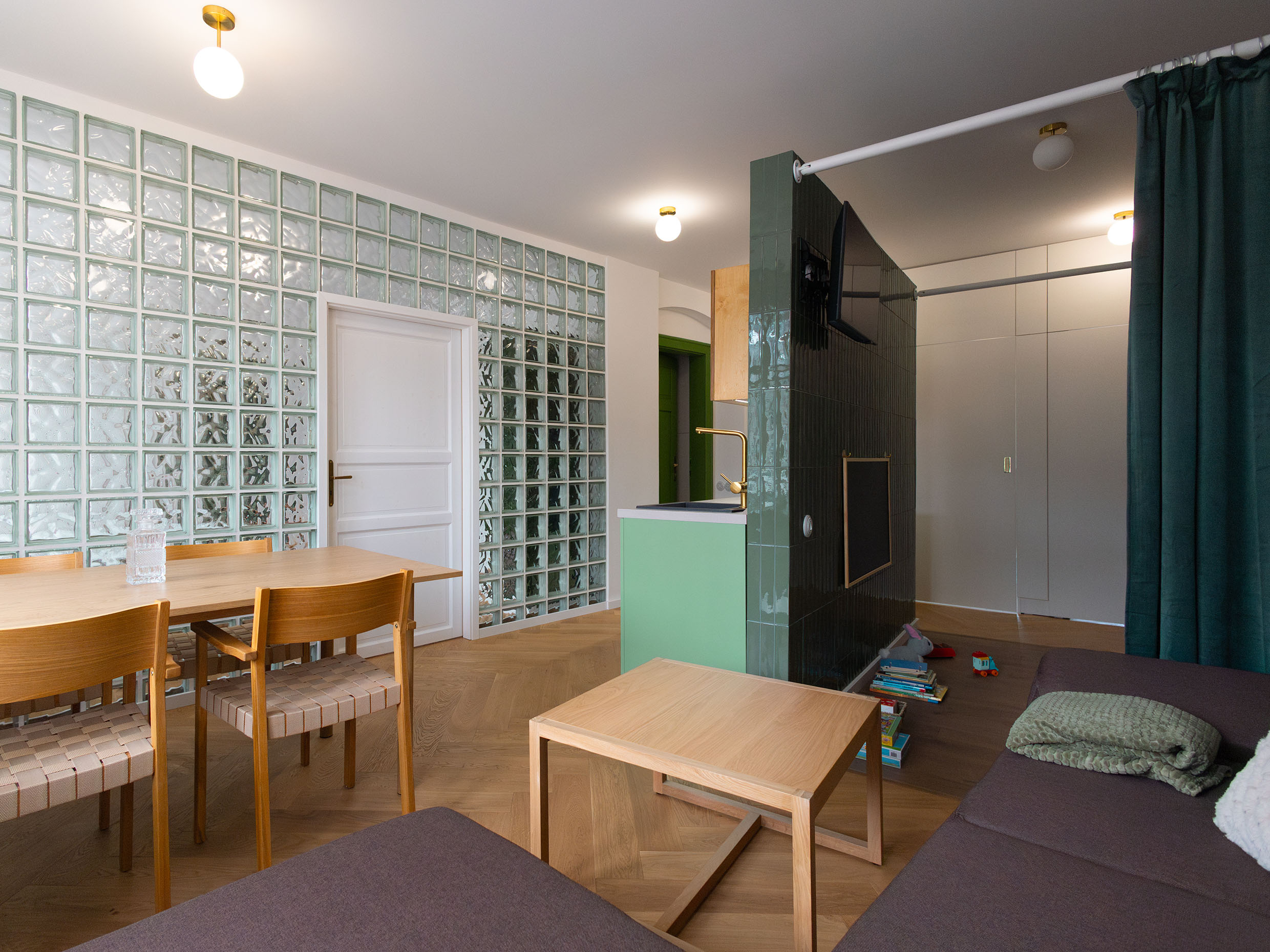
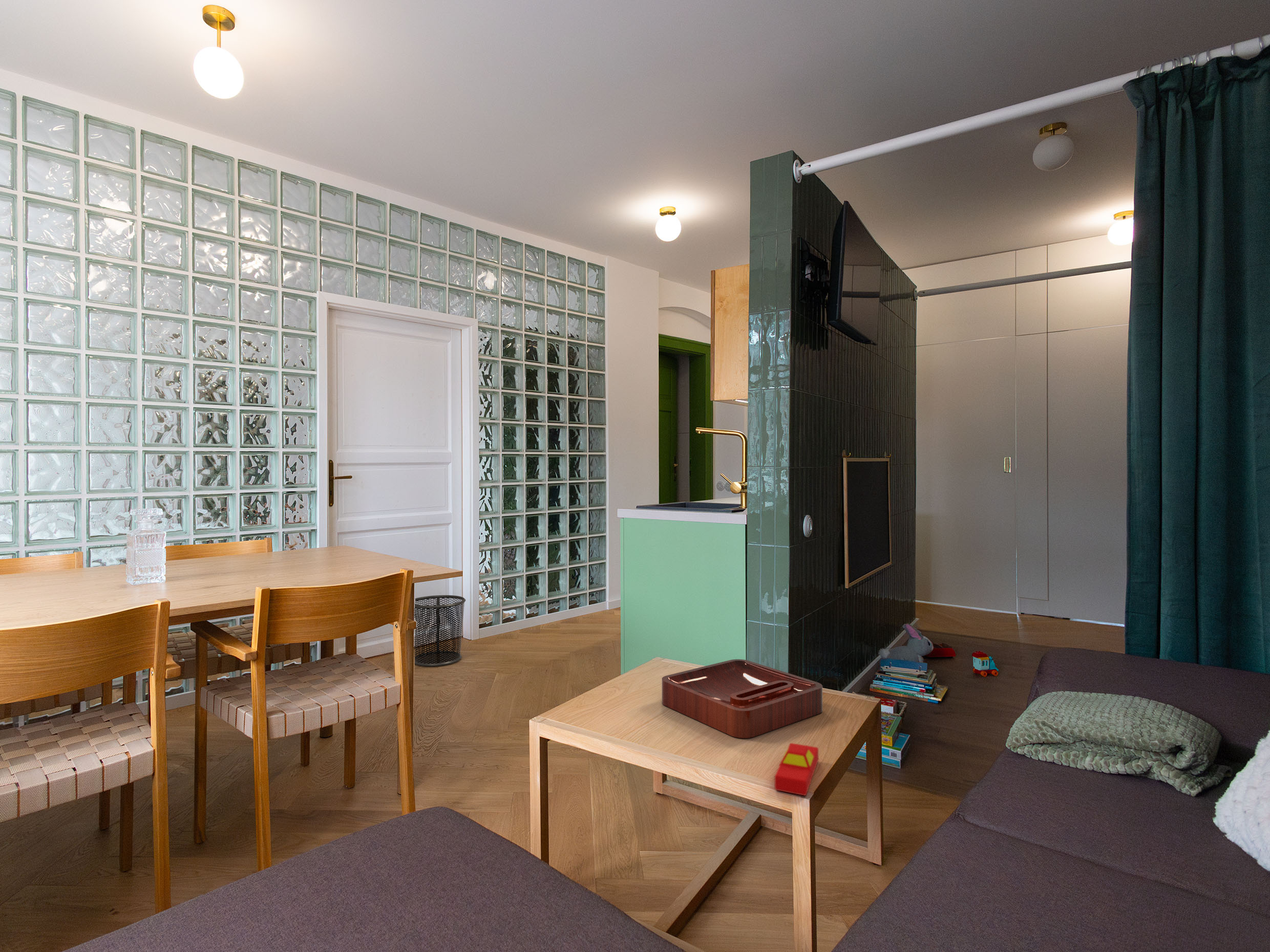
+ toy car [774,743,819,796]
+ decorative tray [661,659,823,739]
+ waste bin [414,595,466,667]
